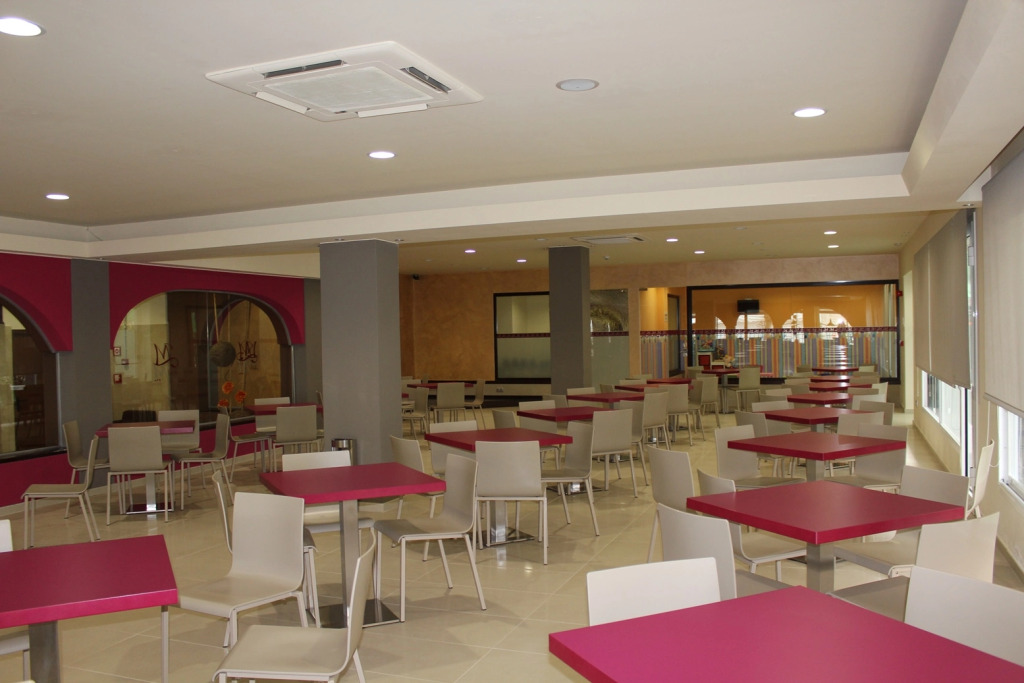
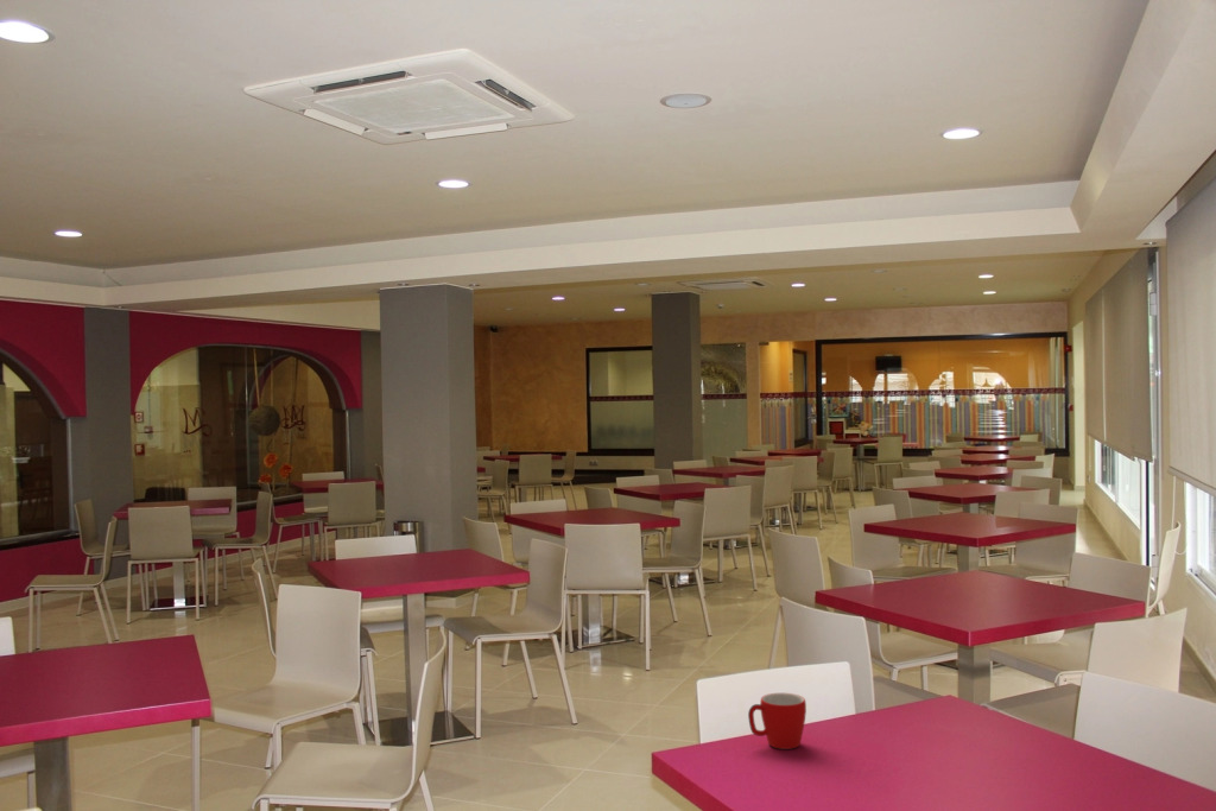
+ mug [747,692,808,750]
